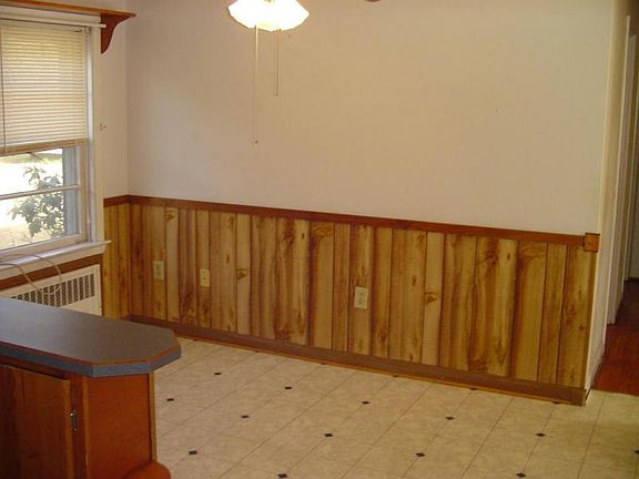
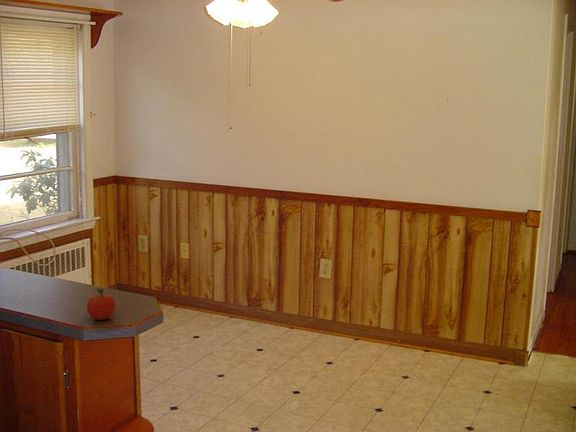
+ fruit [86,288,117,321]
